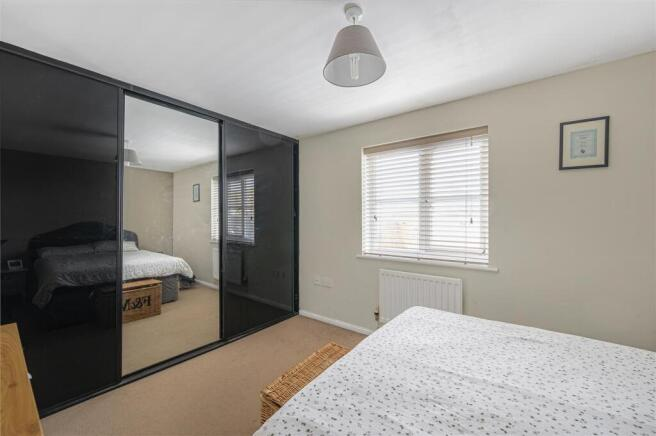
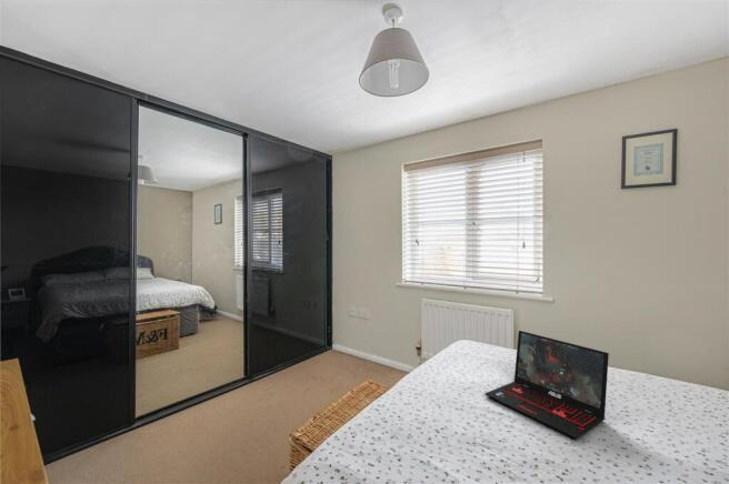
+ laptop [483,330,610,441]
